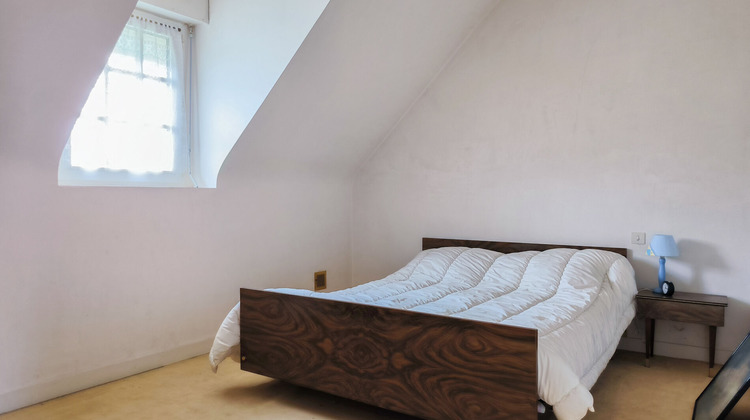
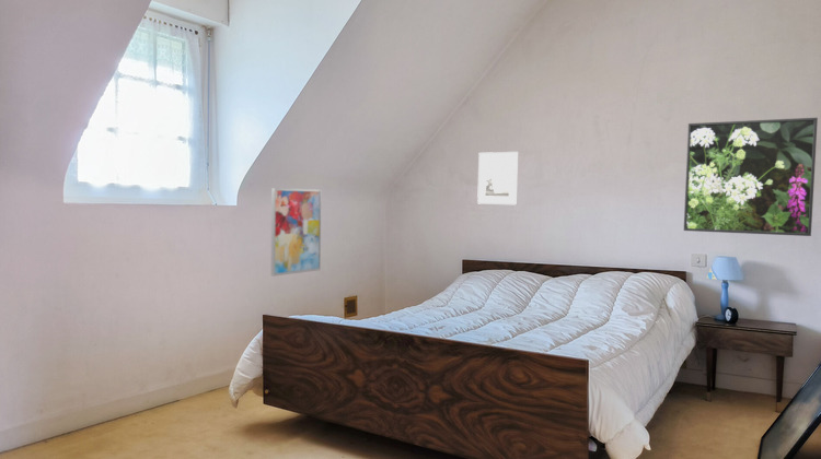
+ wall art [270,187,322,278]
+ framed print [476,151,520,205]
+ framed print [683,117,819,237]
